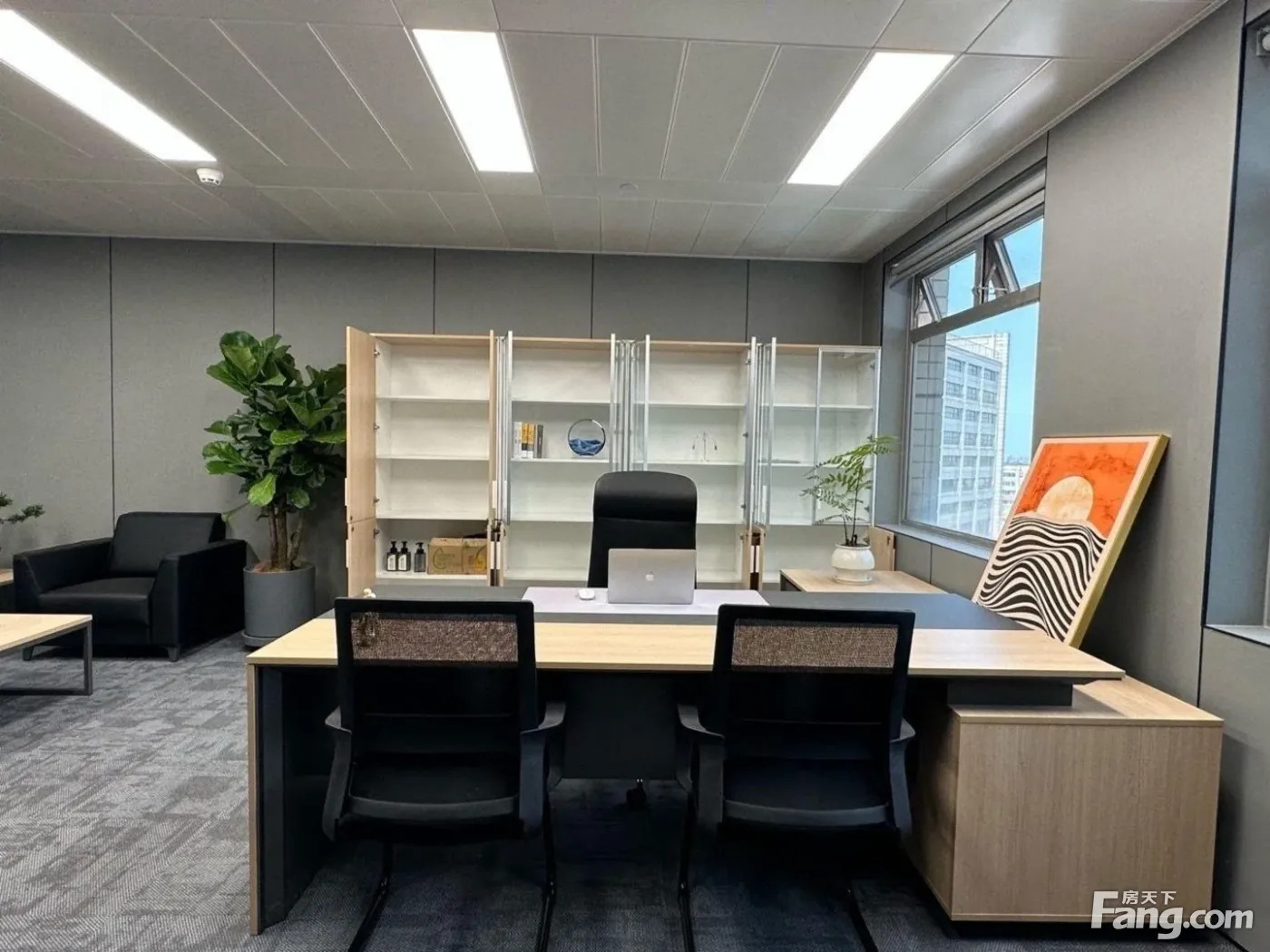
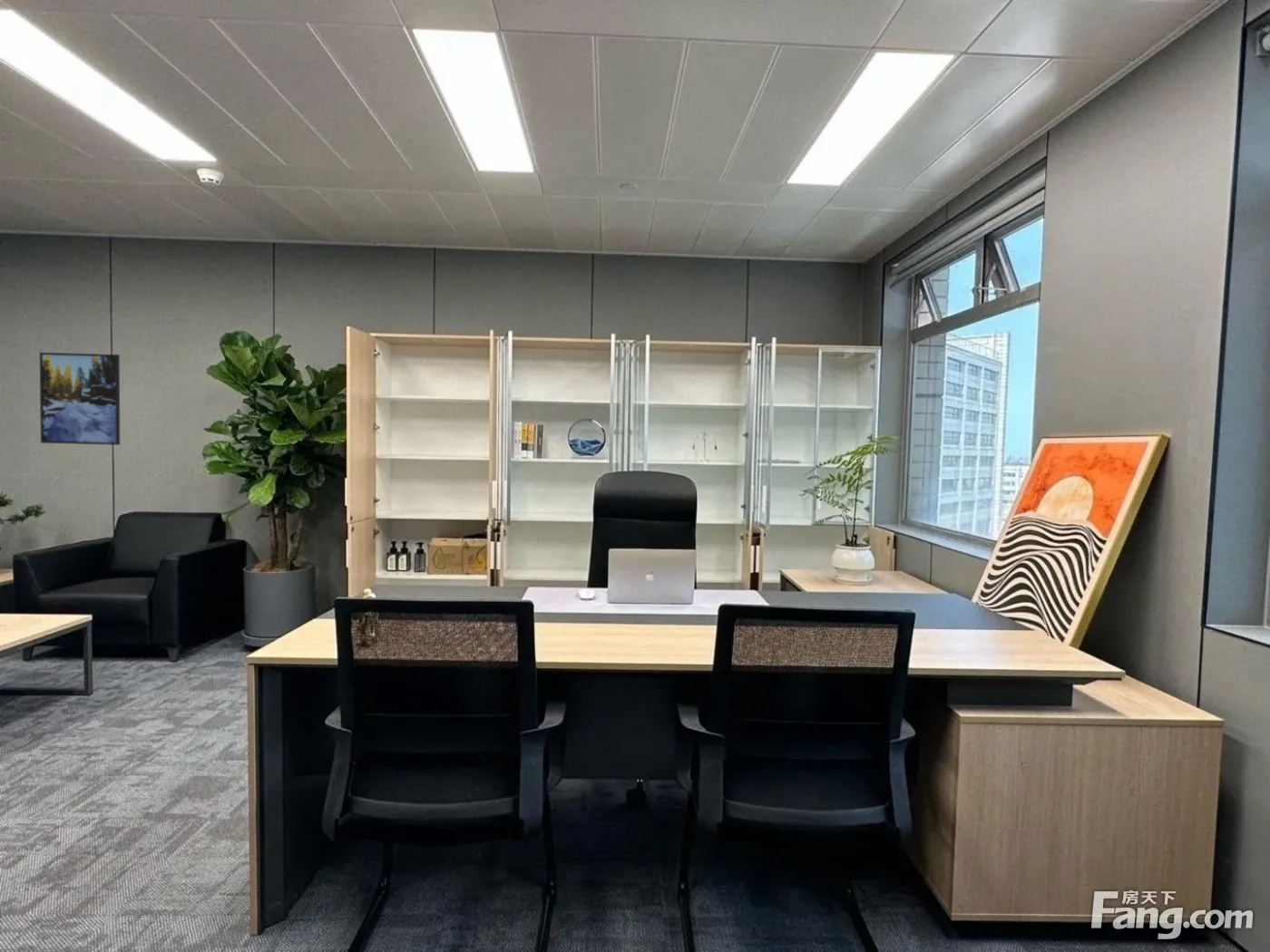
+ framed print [39,352,121,446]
